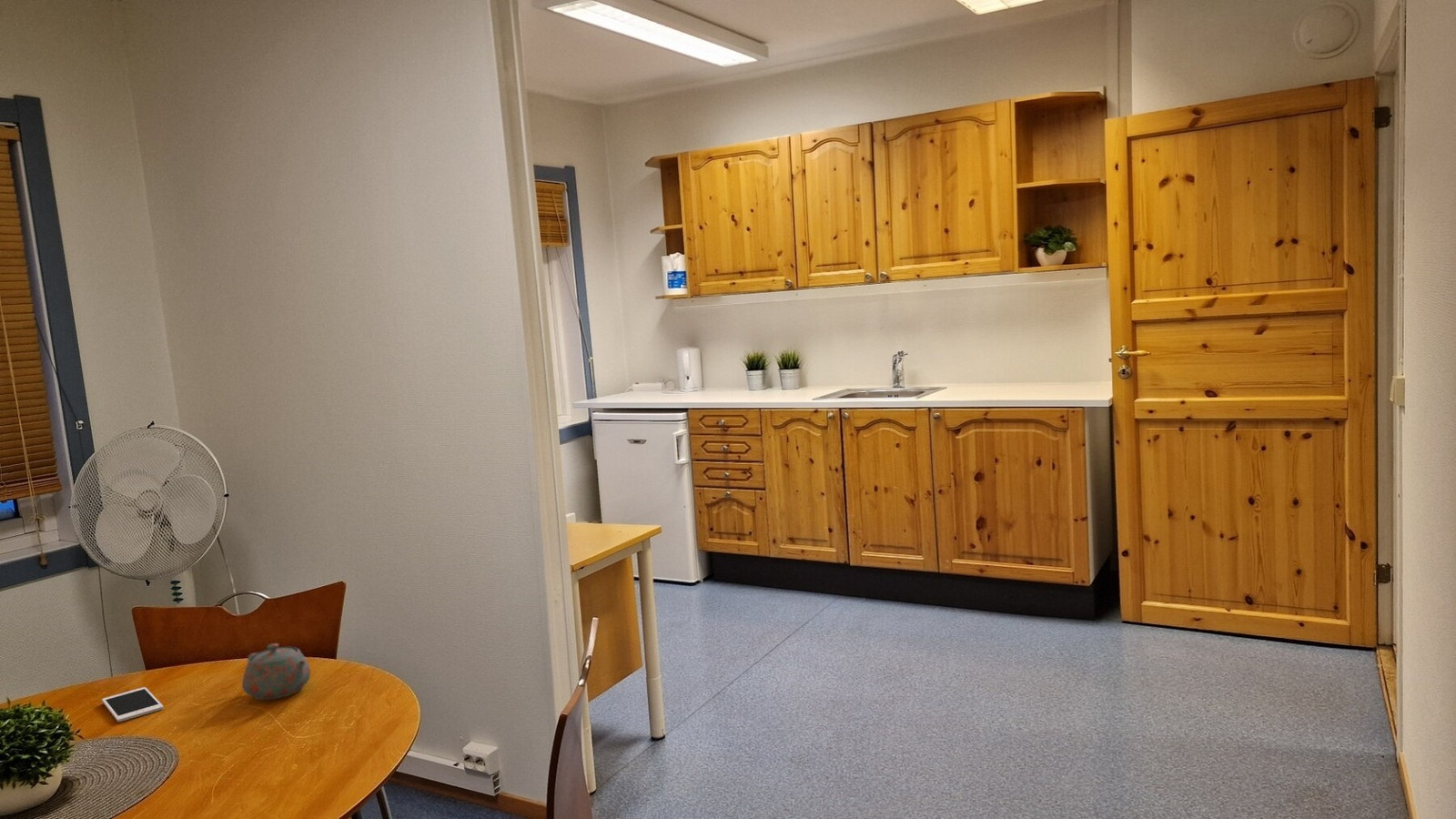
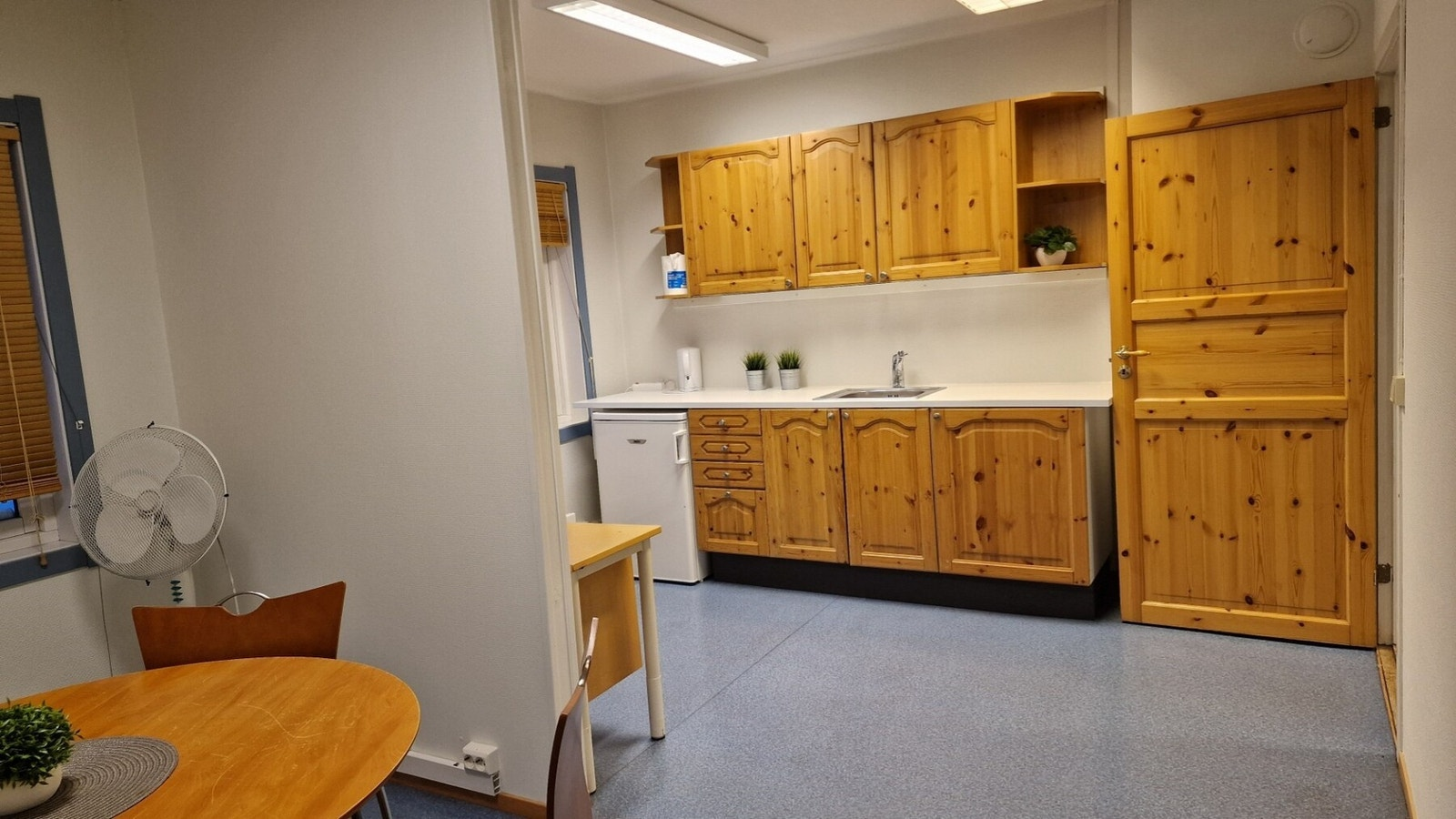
- cell phone [101,686,165,723]
- teapot [241,642,311,702]
